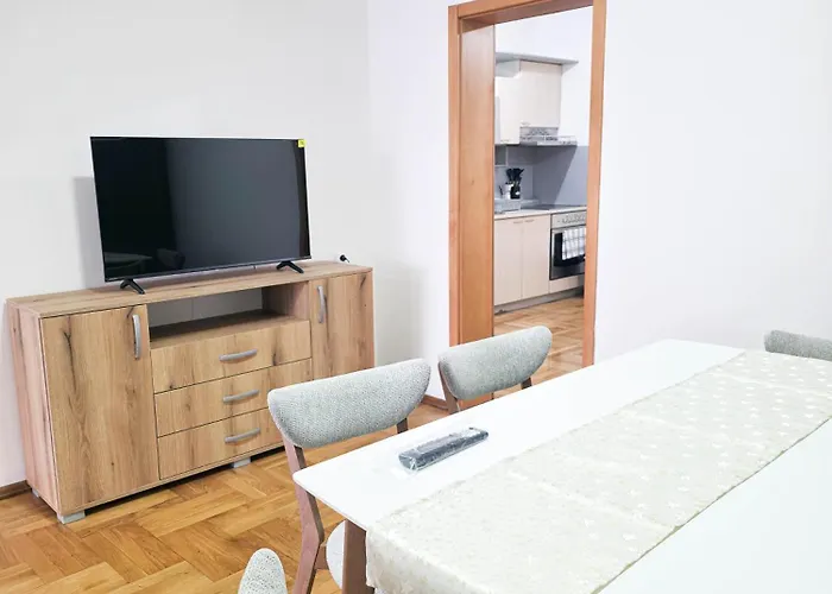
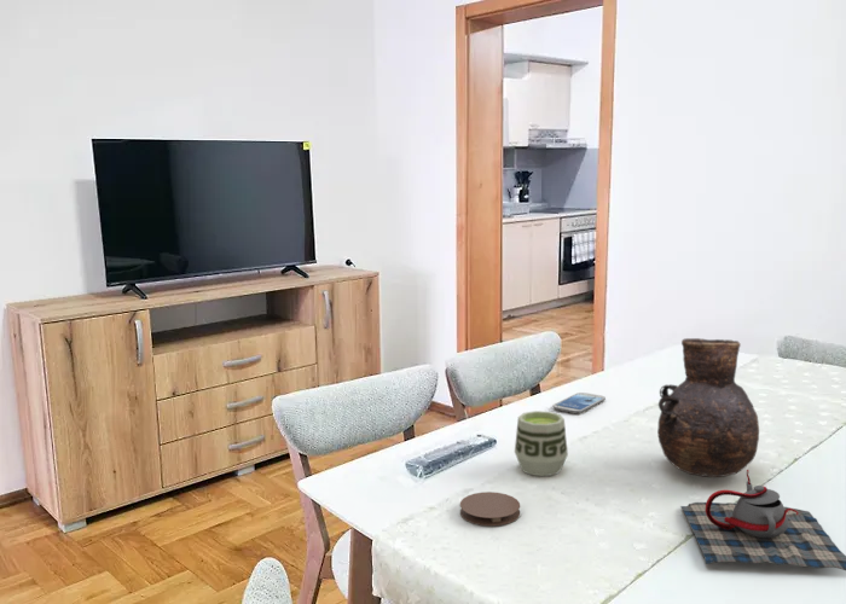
+ vase [656,337,760,478]
+ teapot [680,469,846,571]
+ cup [514,410,569,477]
+ smartphone [551,391,607,414]
+ coaster [459,490,521,527]
